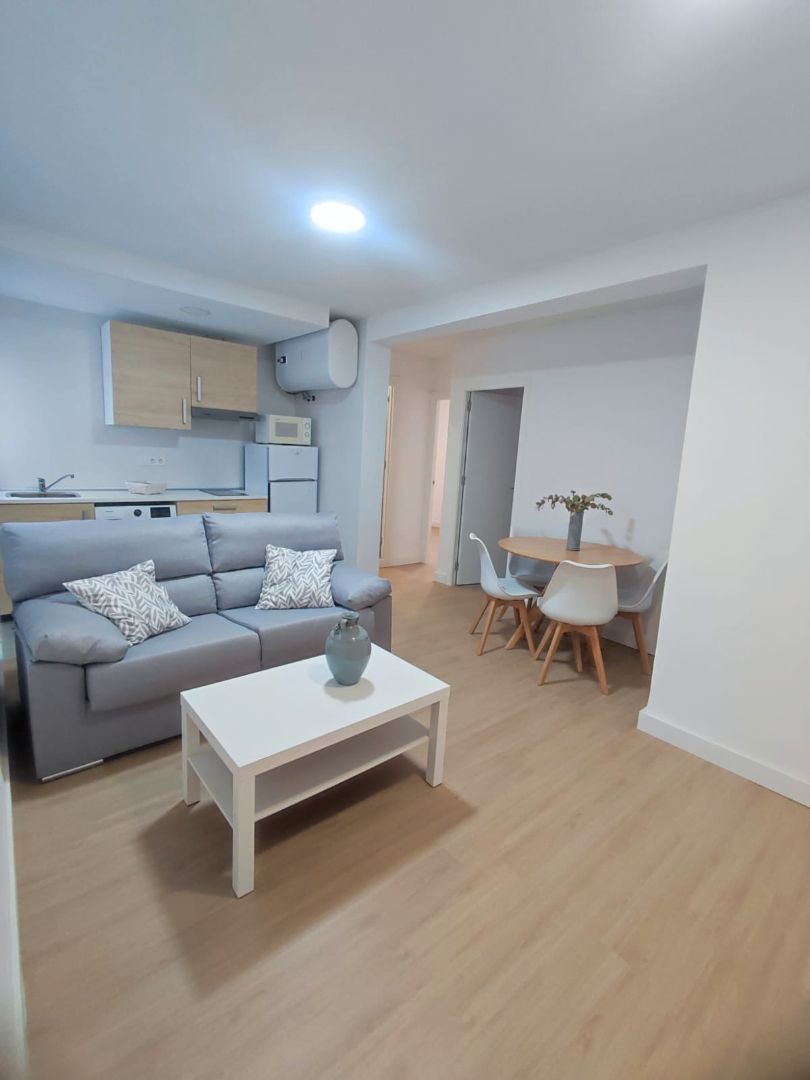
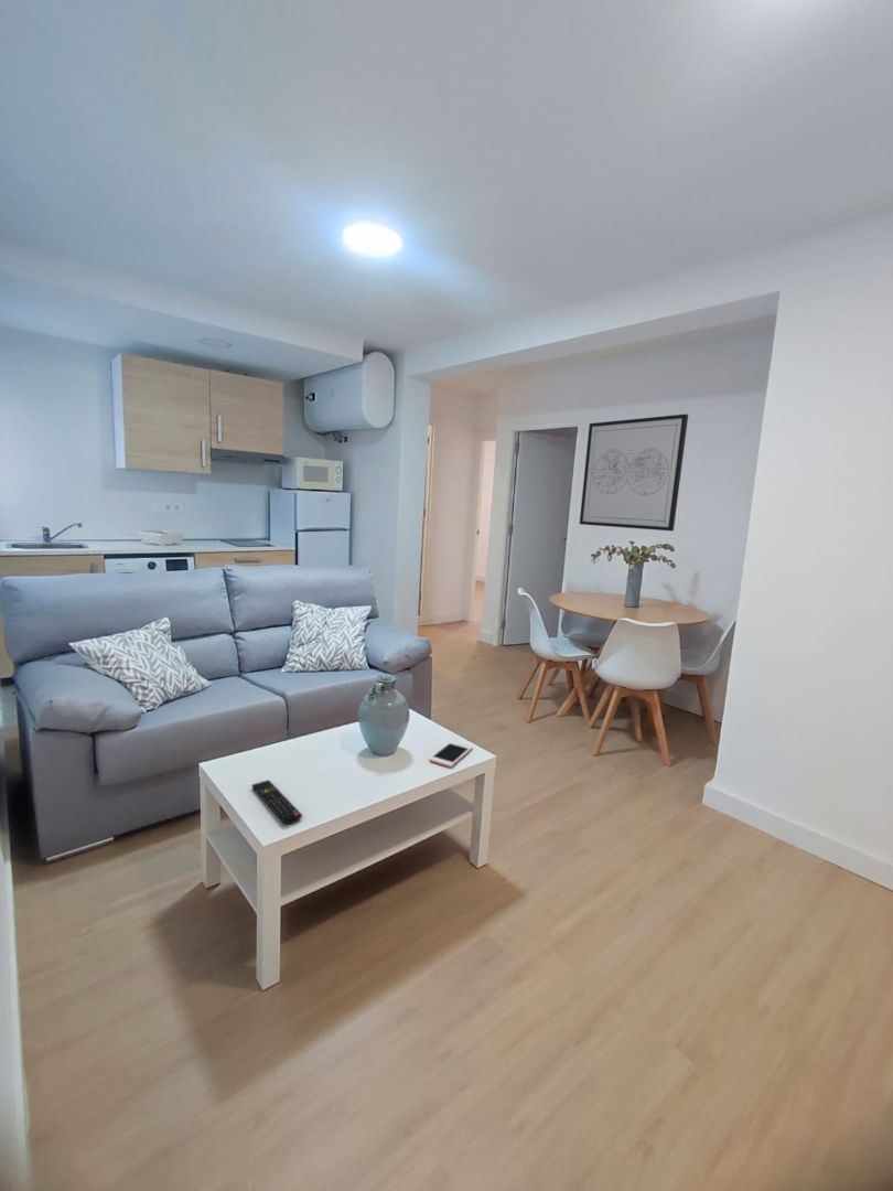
+ cell phone [428,740,474,769]
+ remote control [251,779,303,825]
+ wall art [579,414,689,532]
